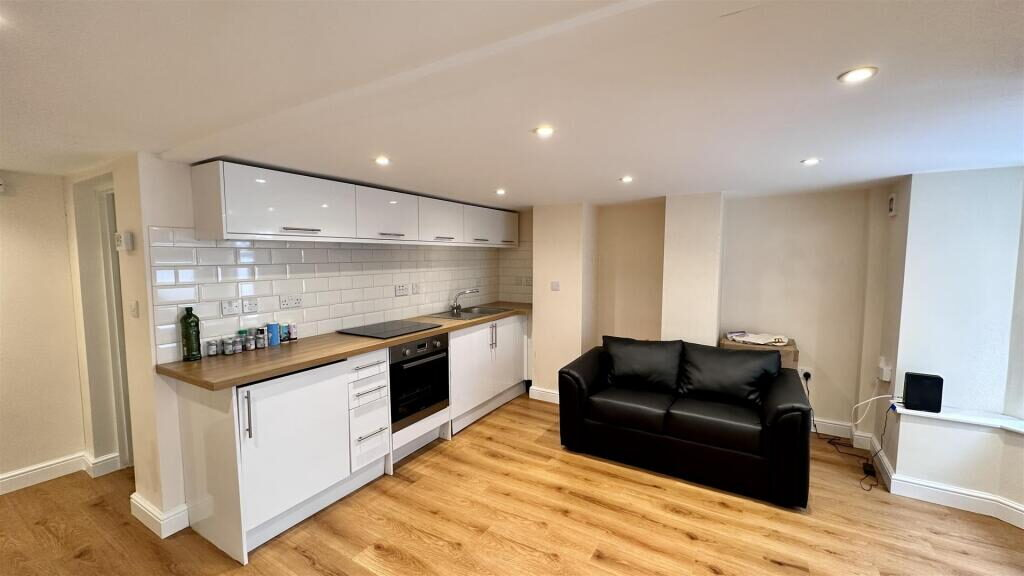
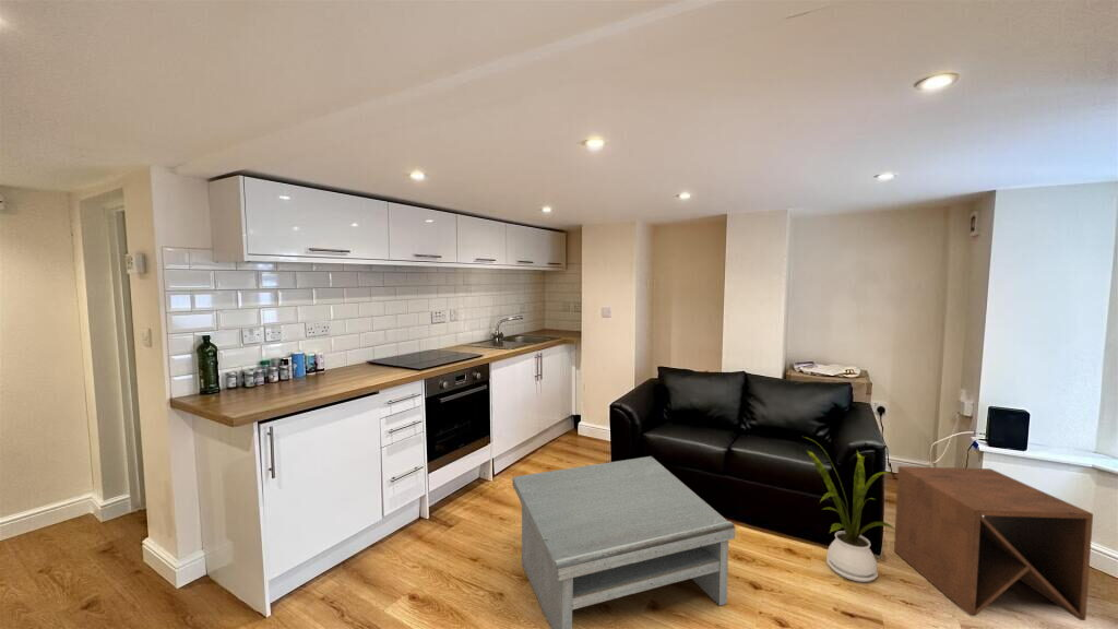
+ side table [893,465,1094,621]
+ coffee table [512,455,737,629]
+ house plant [802,436,897,583]
